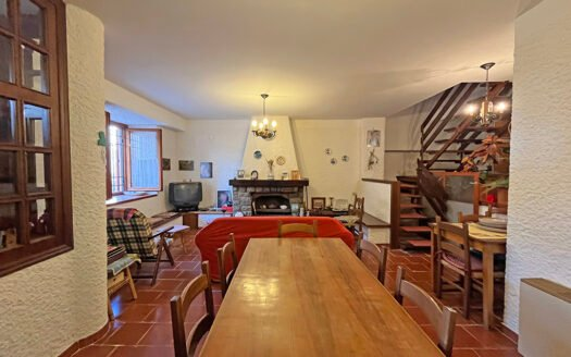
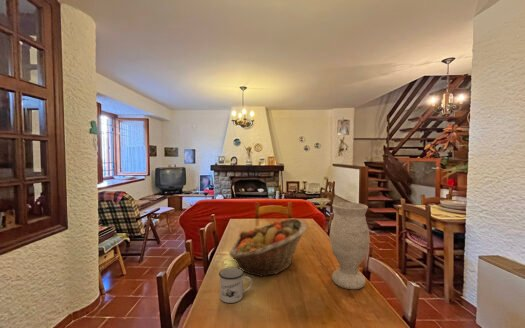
+ vase [328,201,371,290]
+ mug [218,266,253,304]
+ fruit basket [228,217,308,278]
